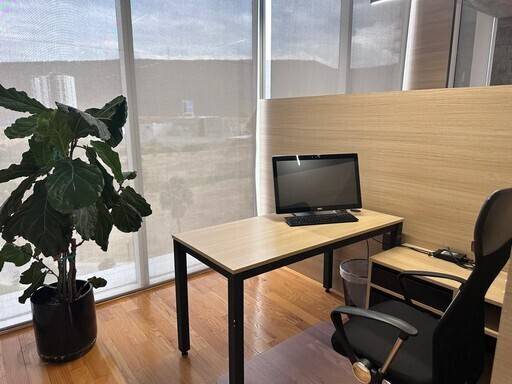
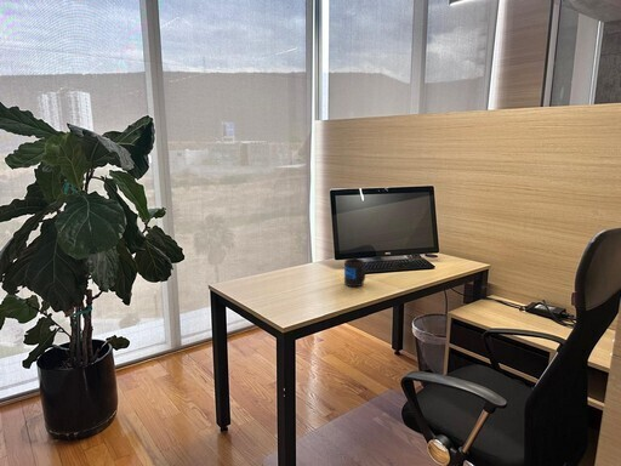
+ mug [343,257,366,288]
